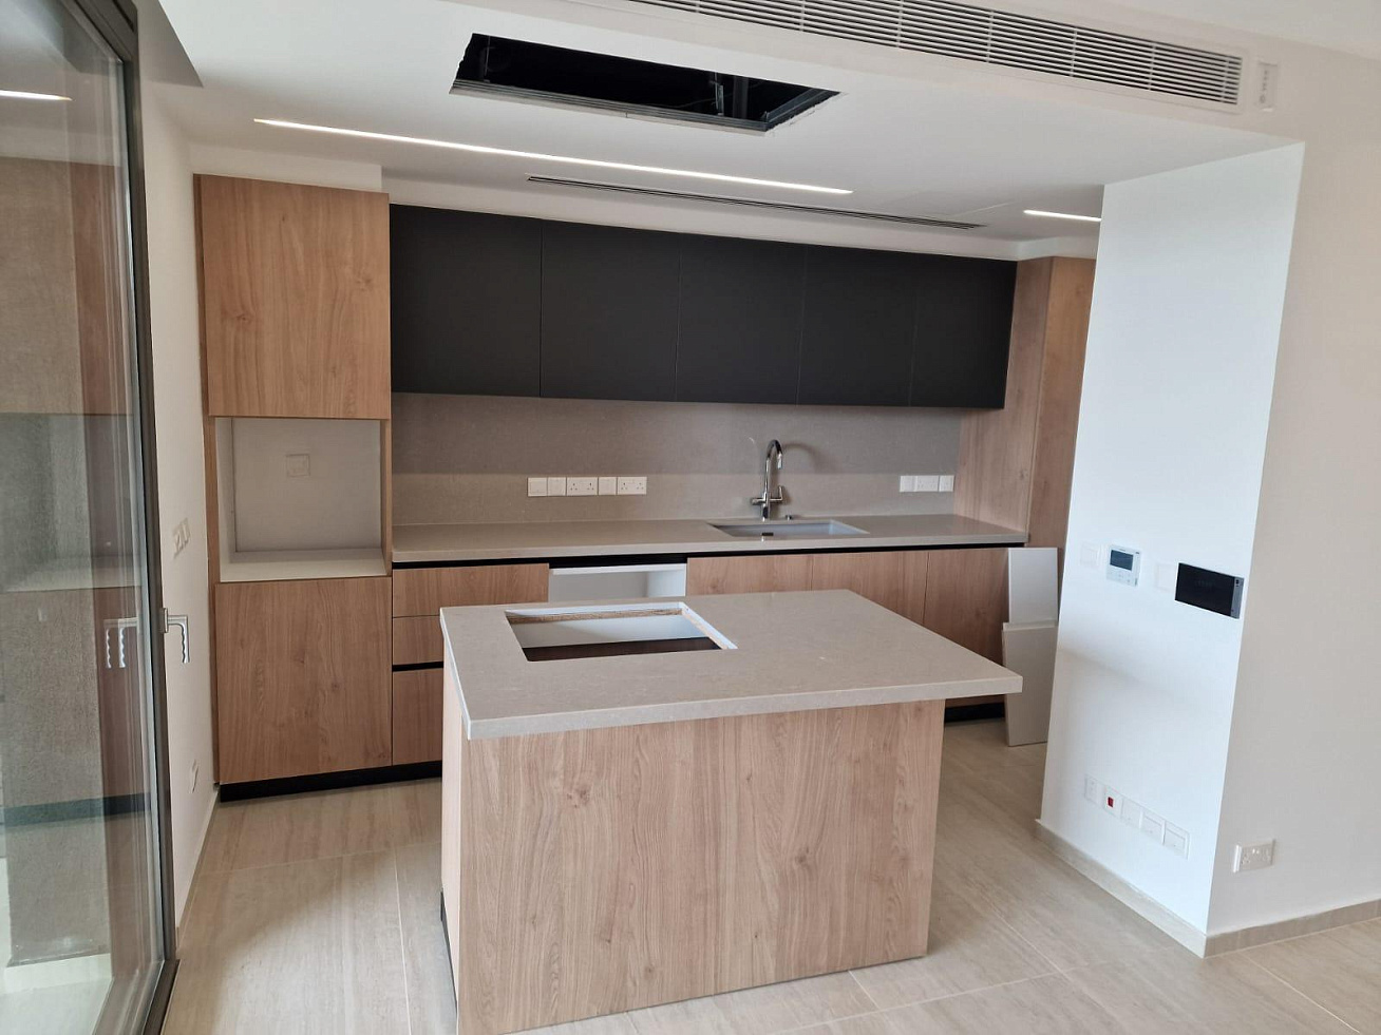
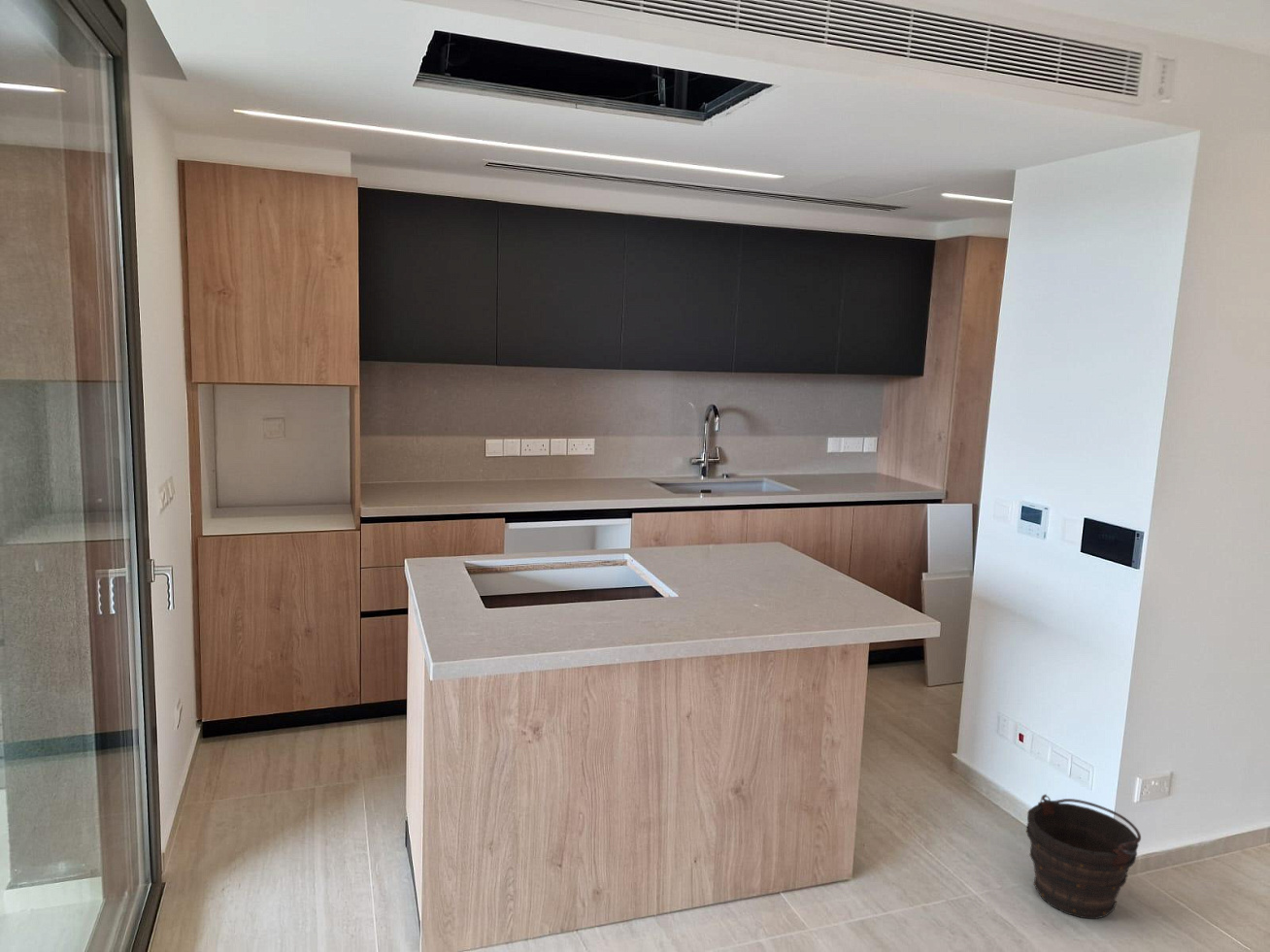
+ bucket [1025,793,1142,920]
